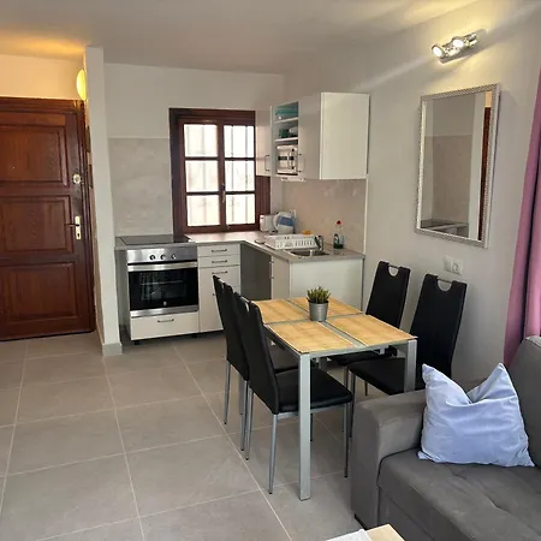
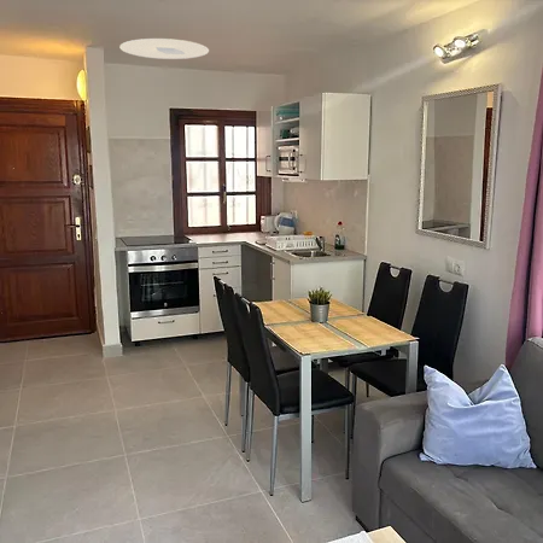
+ ceiling light [118,37,210,60]
